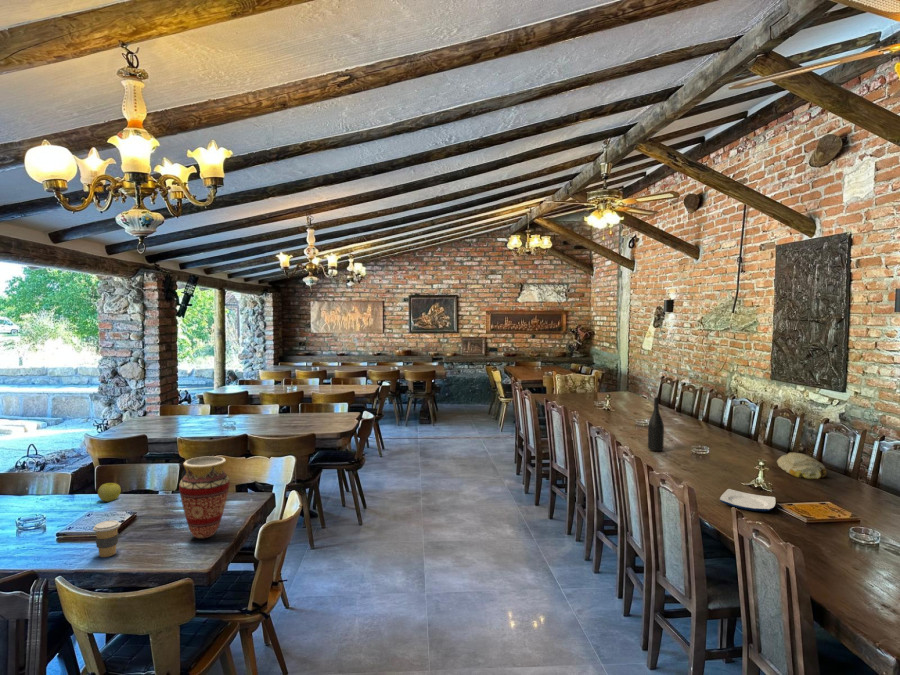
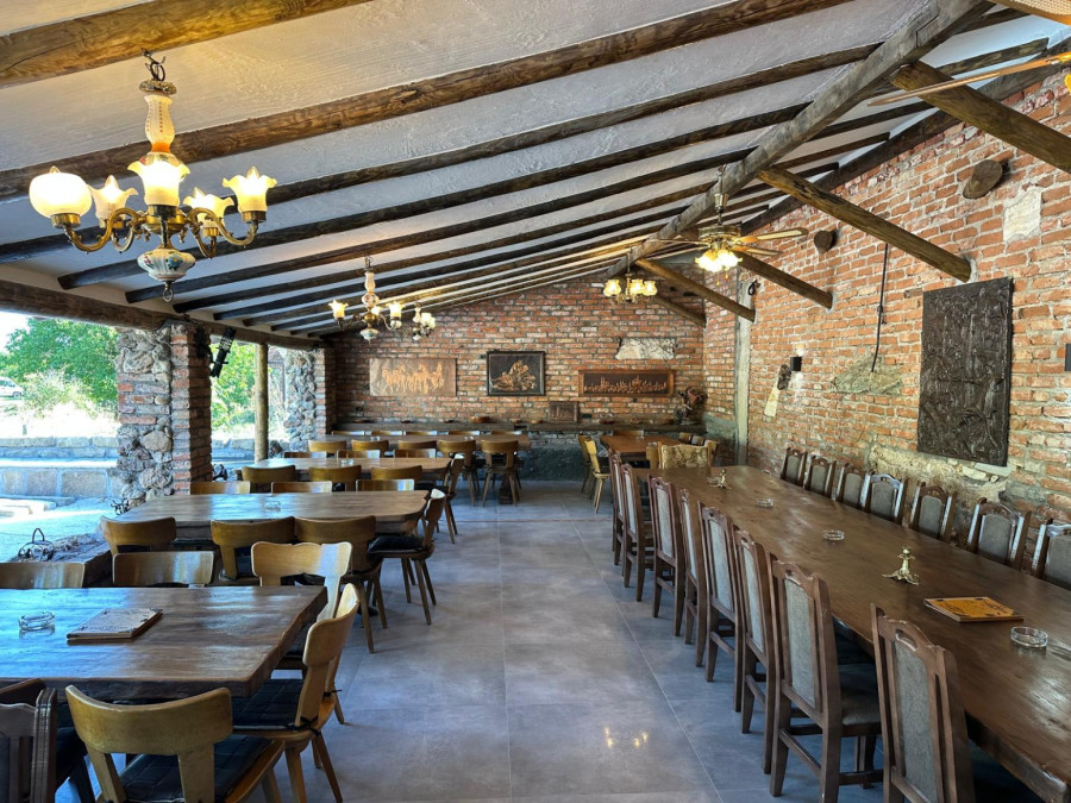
- vase [178,455,231,539]
- bread [776,452,827,480]
- plate [719,488,777,512]
- wine bottle [647,397,665,452]
- coffee cup [92,520,121,558]
- apple [97,482,122,503]
